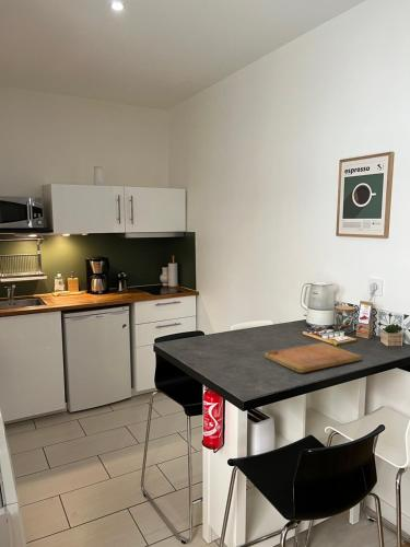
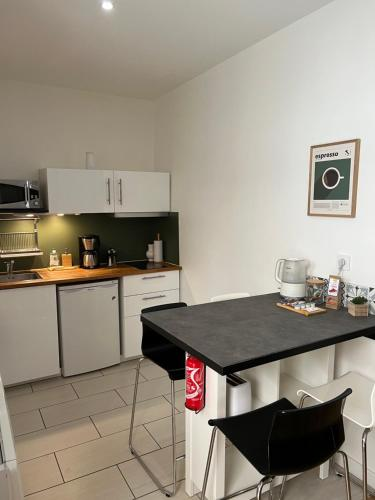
- cutting board [263,341,362,374]
